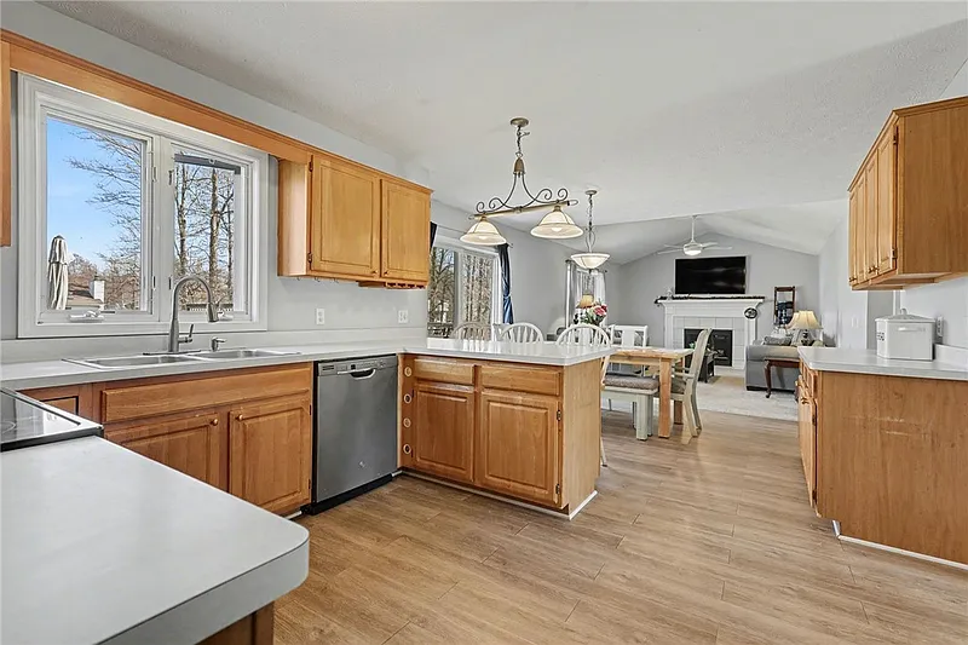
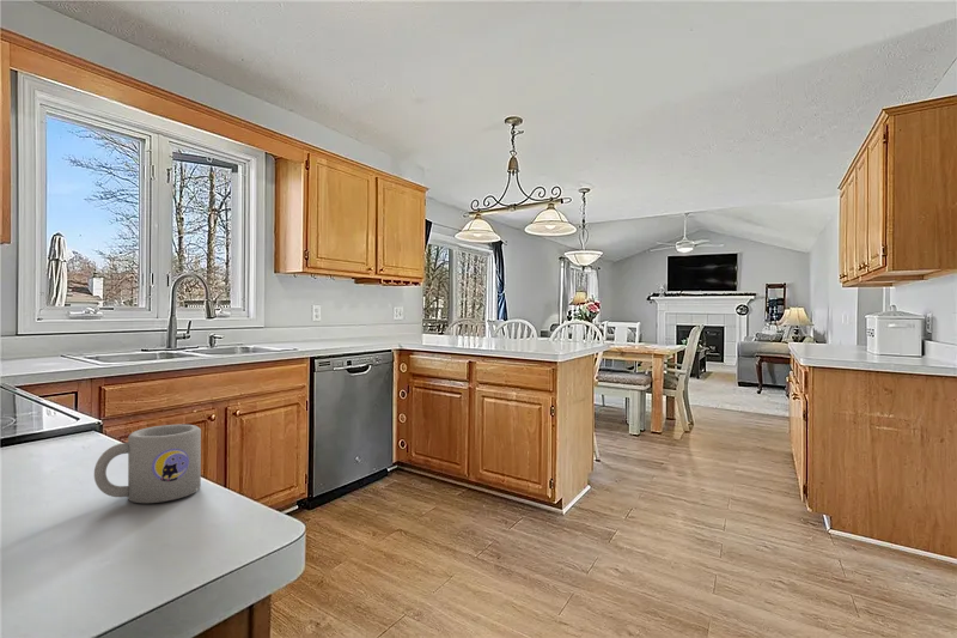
+ mug [93,424,202,504]
